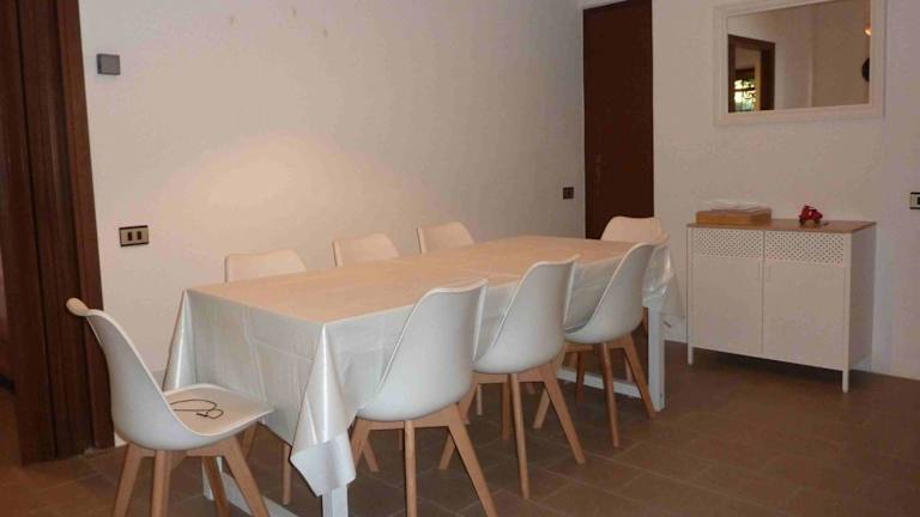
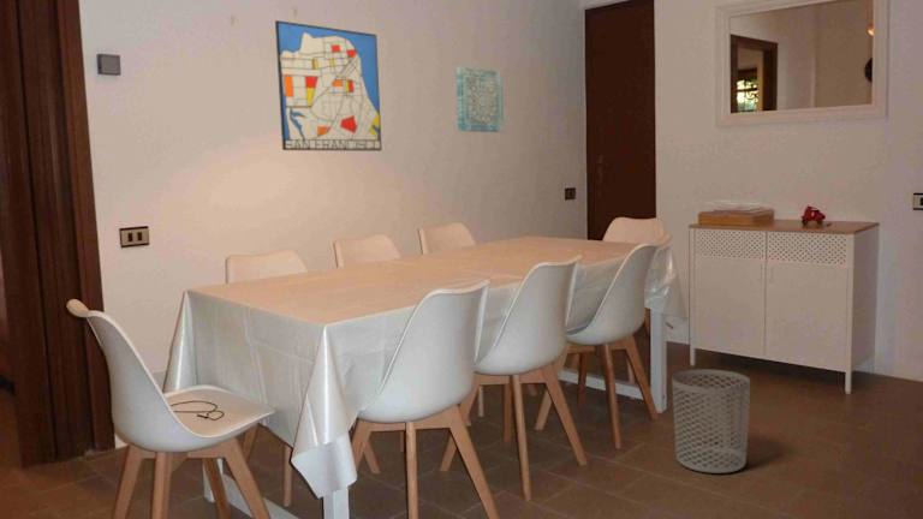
+ wall art [455,65,505,133]
+ waste bin [671,369,751,475]
+ wall art [274,19,383,151]
